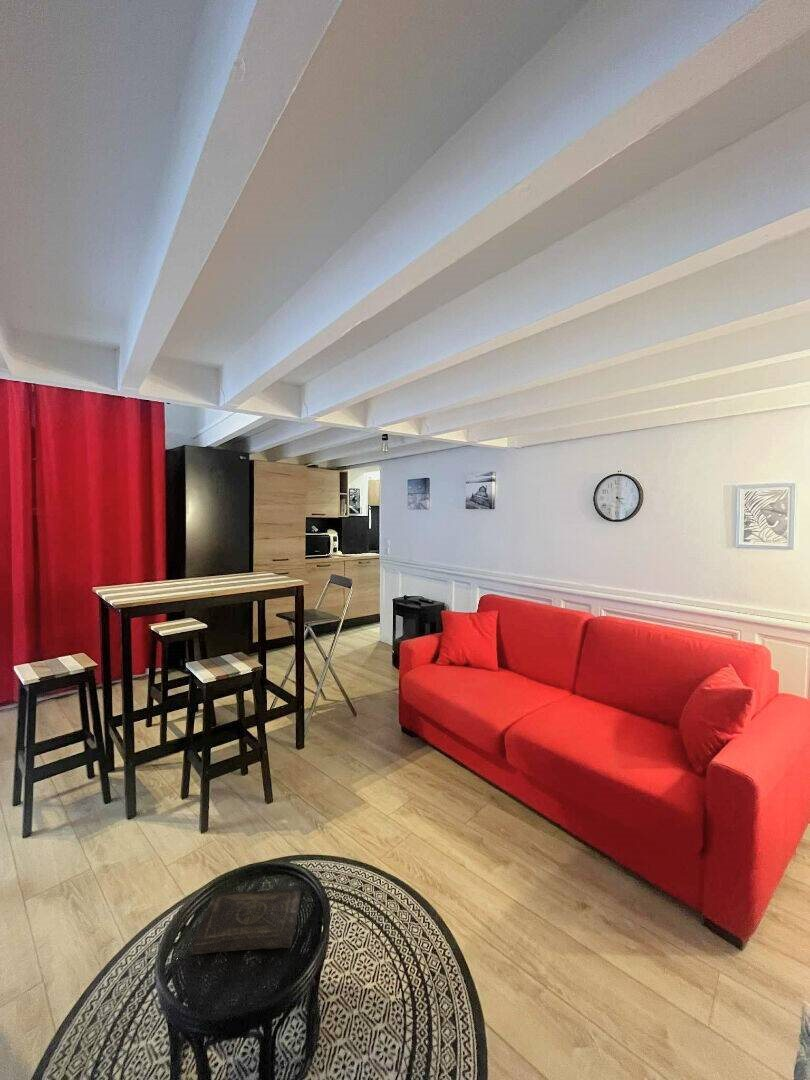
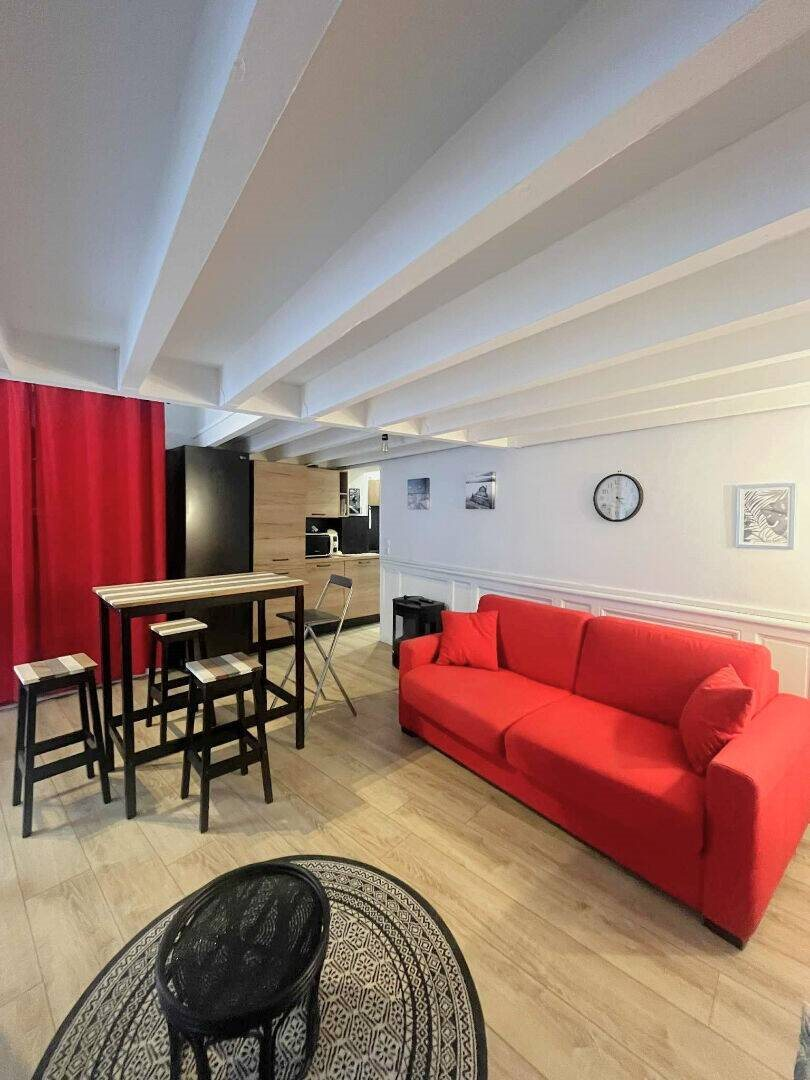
- book [190,888,302,955]
